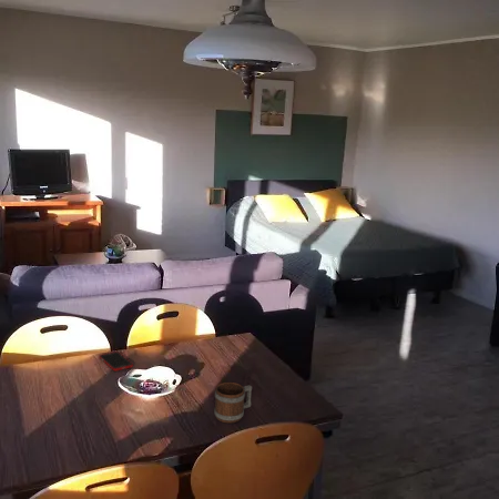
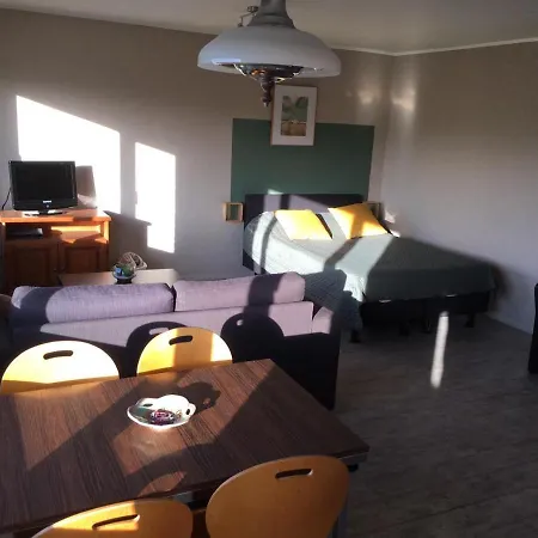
- mug [213,381,253,424]
- cell phone [98,350,134,371]
